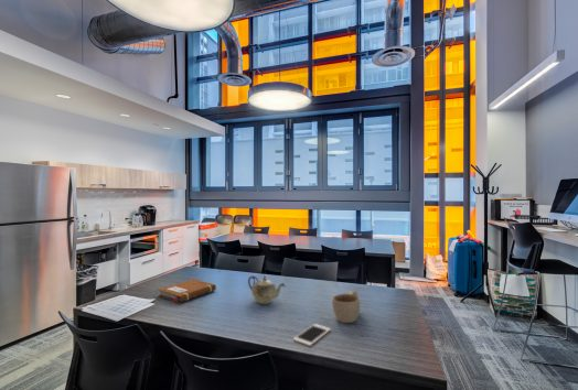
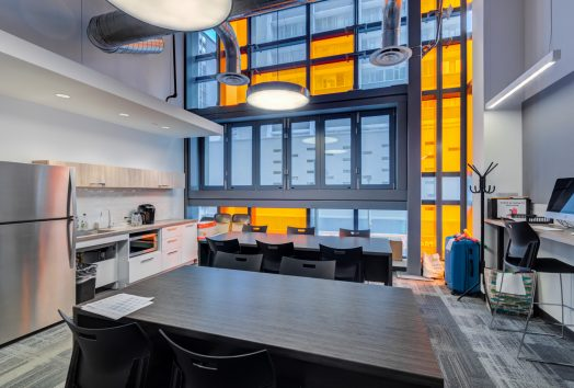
- notebook [157,278,217,304]
- cell phone [292,323,332,347]
- cup [331,290,361,324]
- teapot [247,274,287,305]
